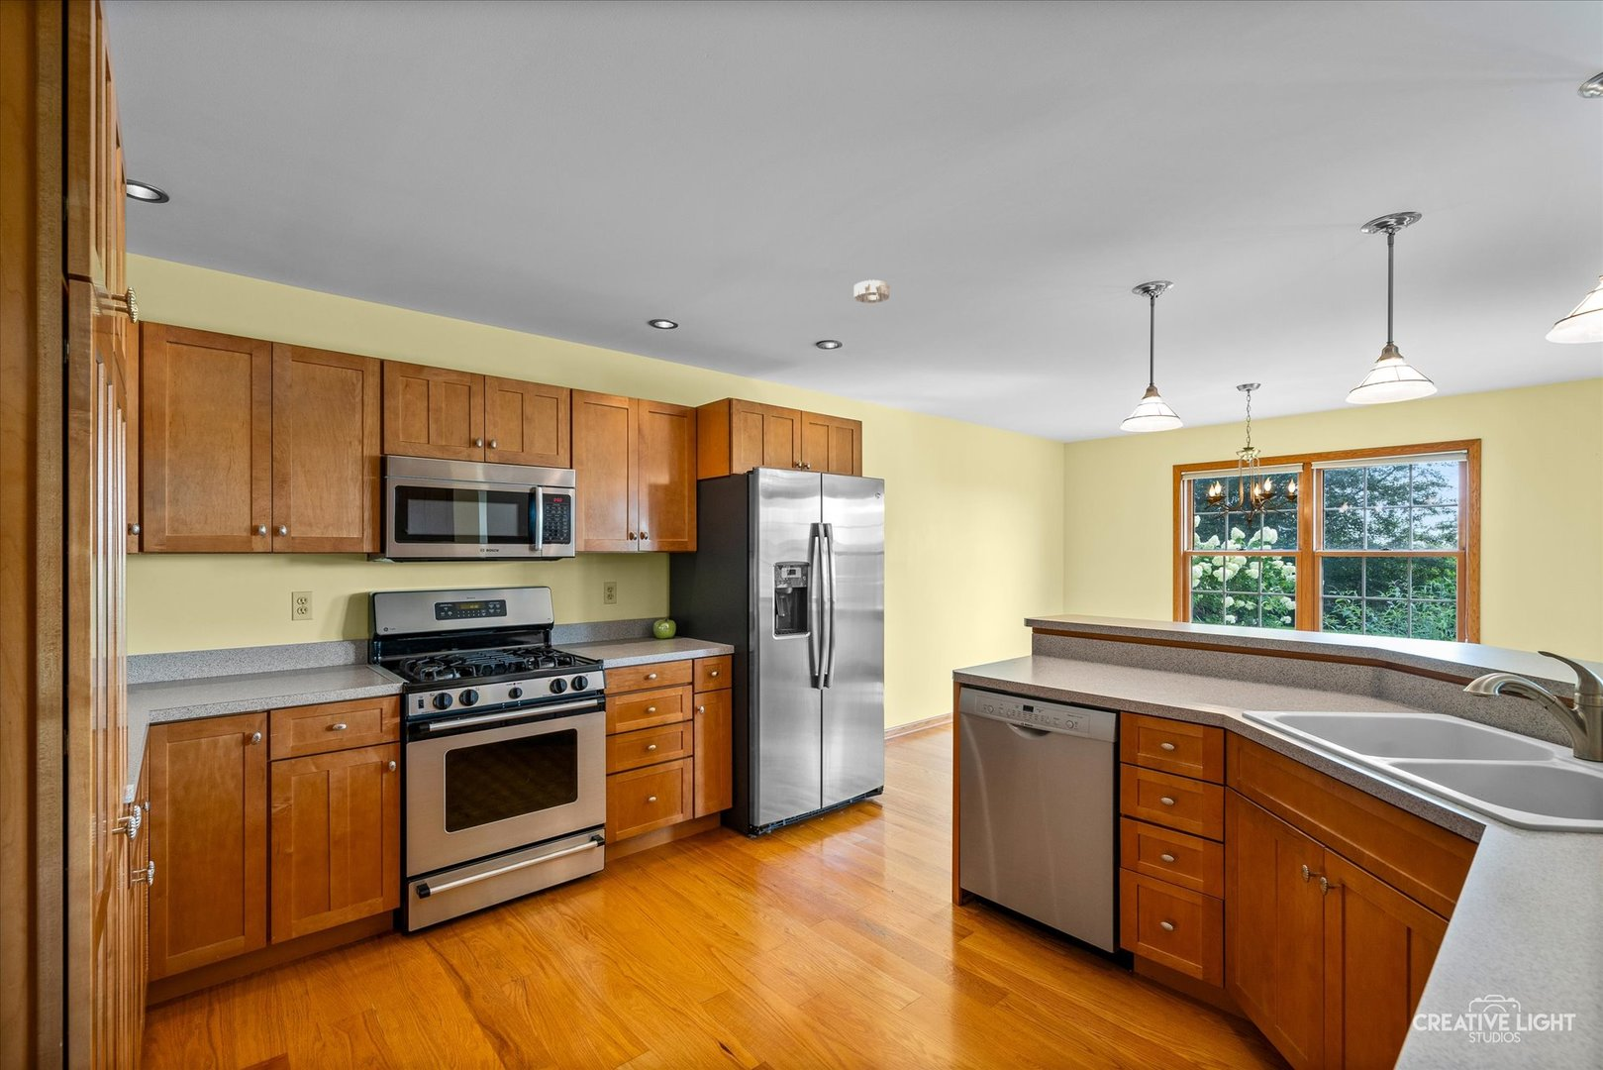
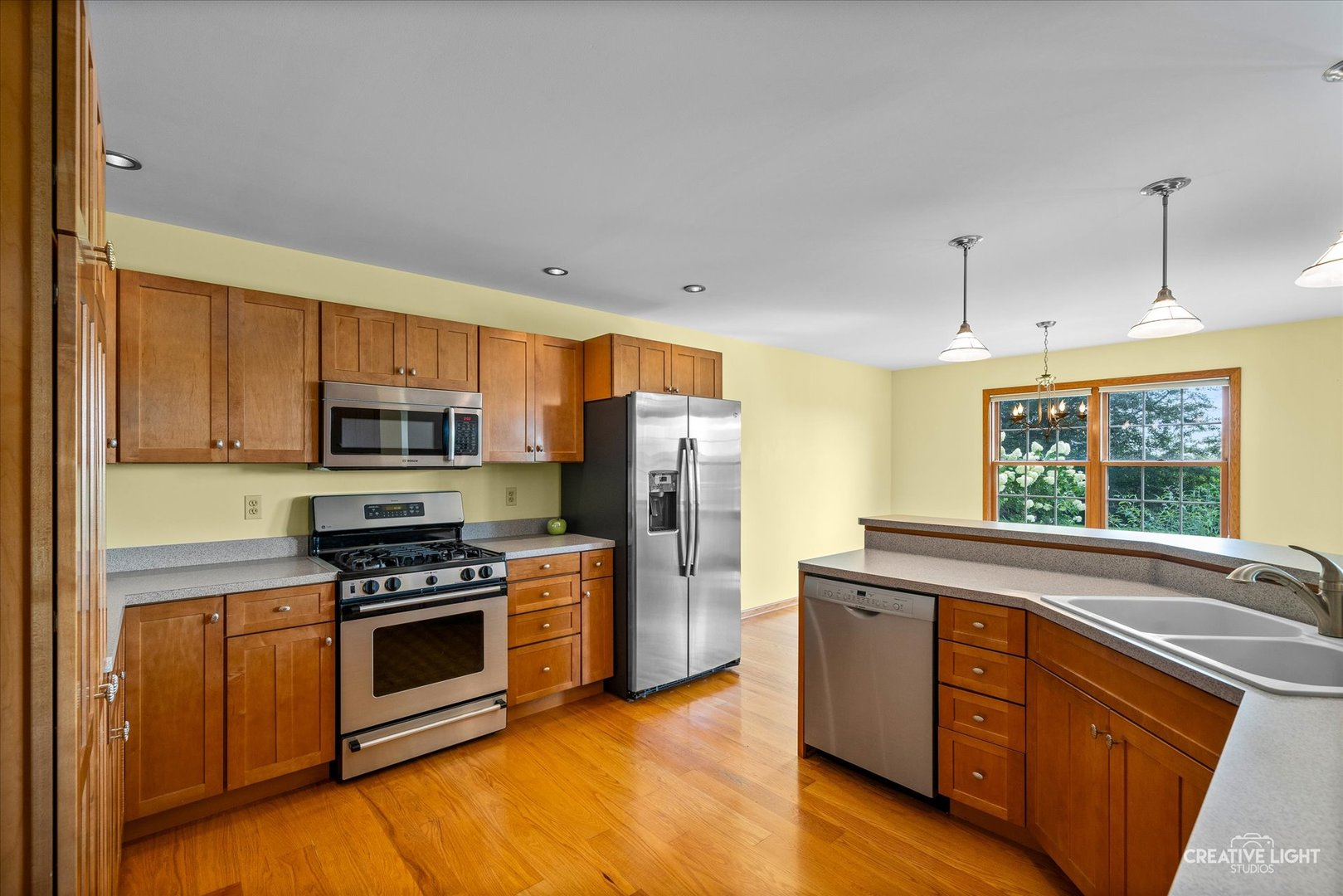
- smoke detector [853,279,890,305]
